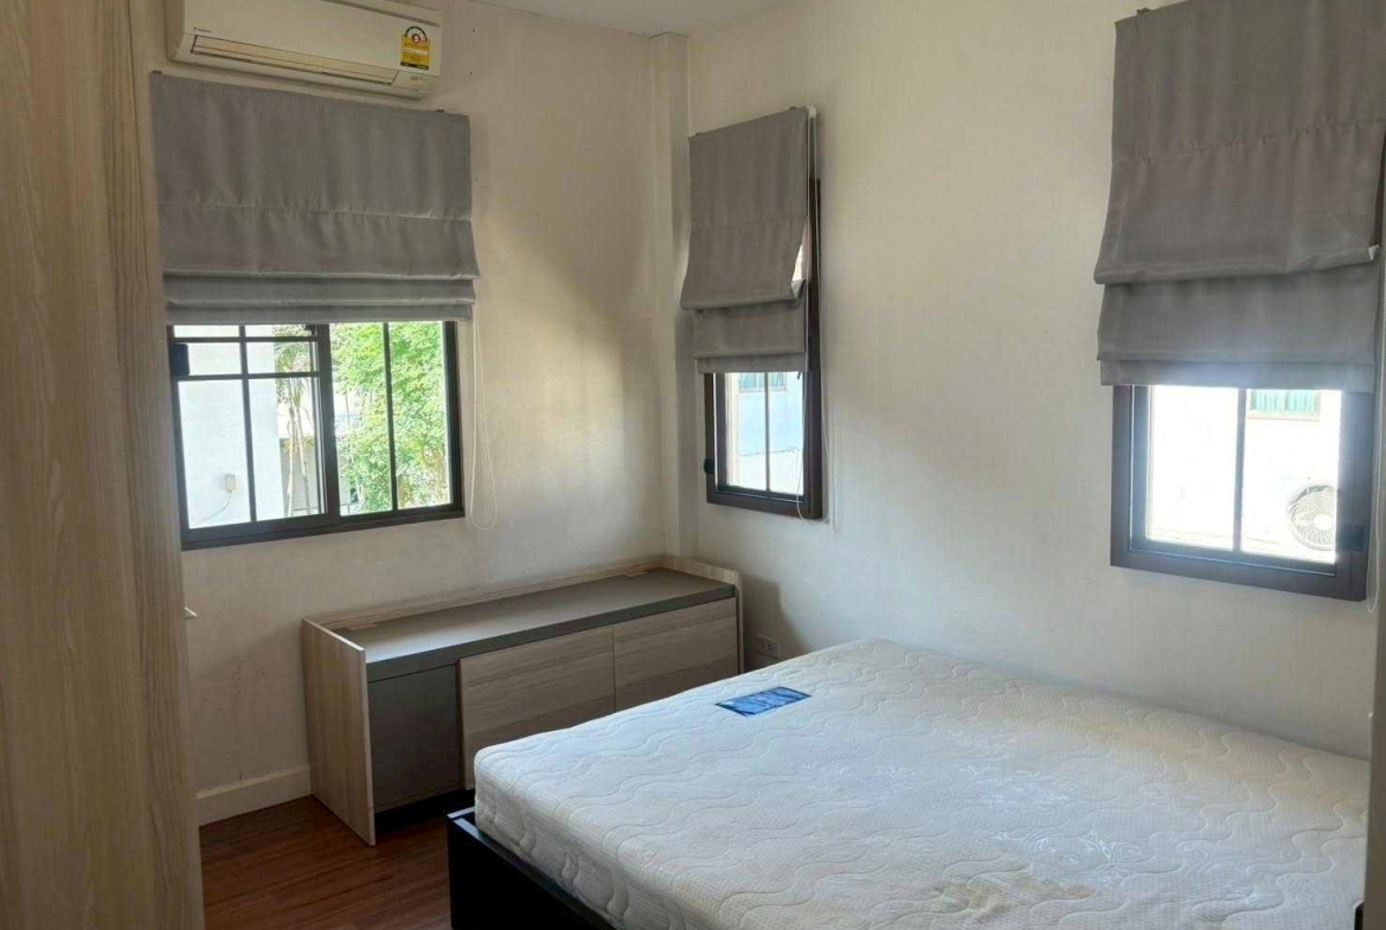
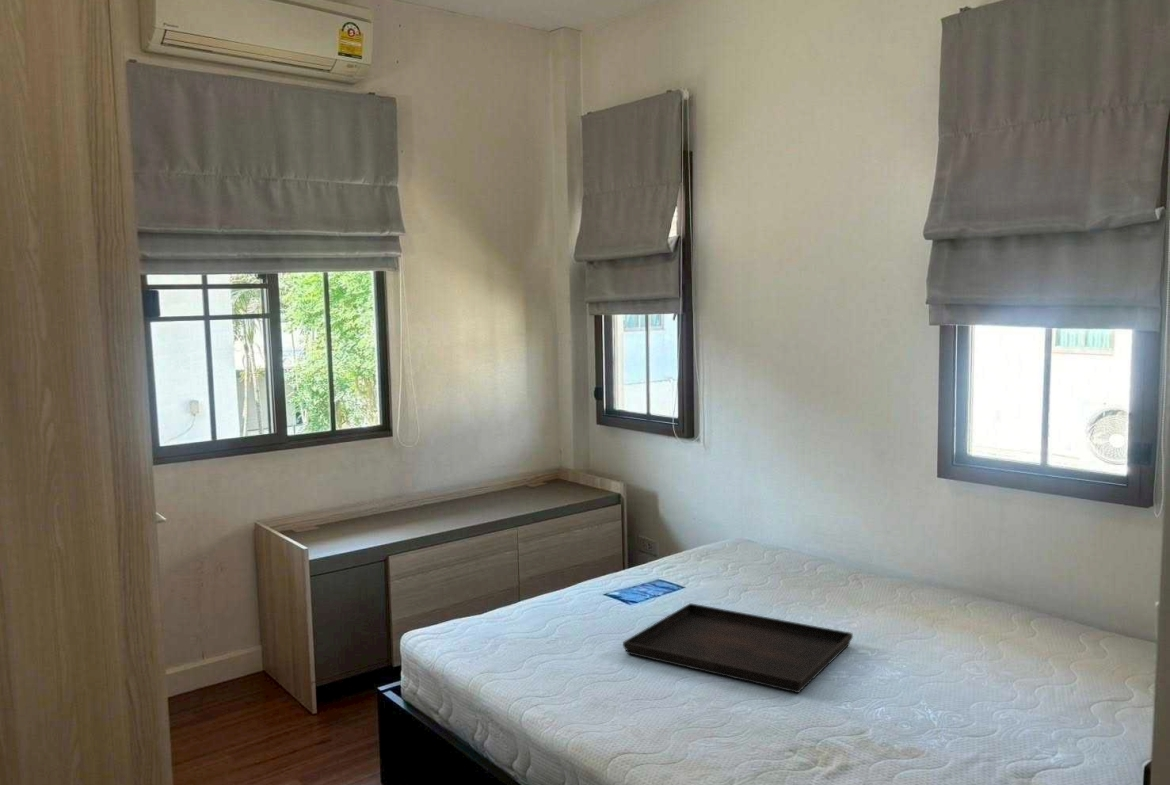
+ serving tray [622,602,854,694]
